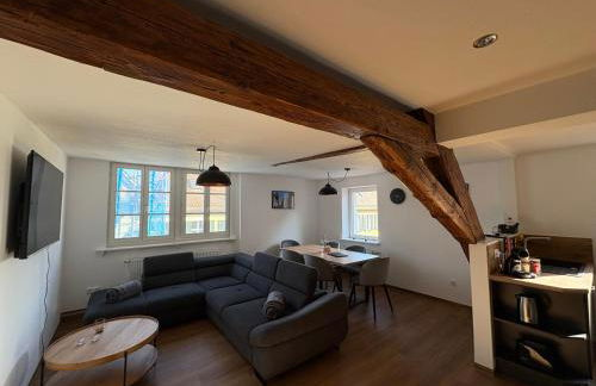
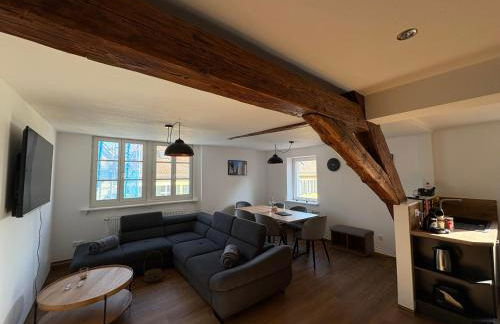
+ bench [329,223,376,258]
+ basket [143,250,164,283]
